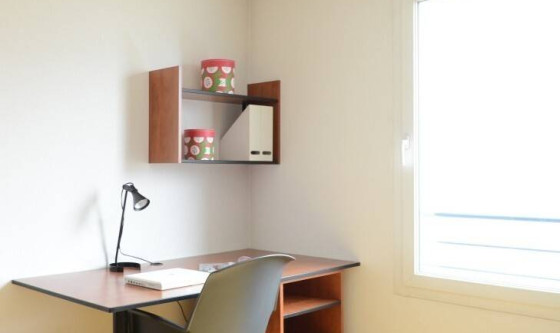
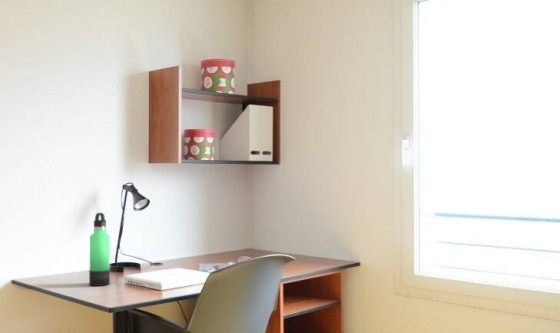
+ thermos bottle [88,212,111,287]
